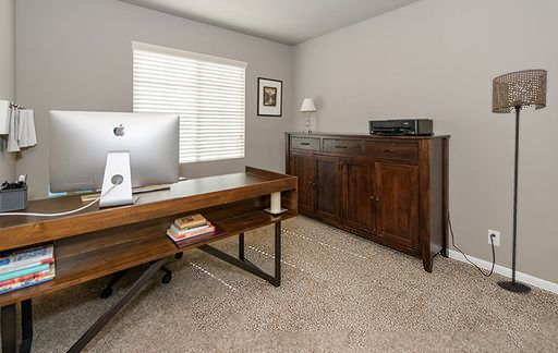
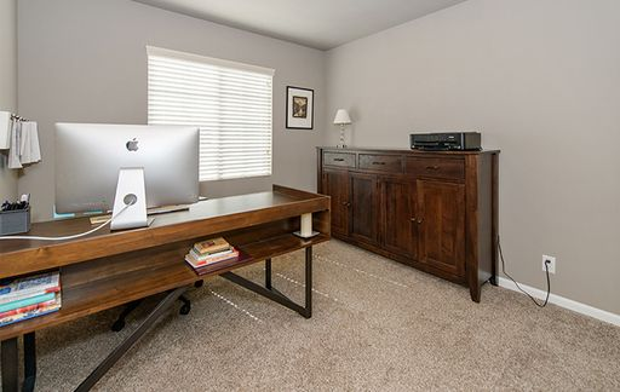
- floor lamp [490,69,548,293]
